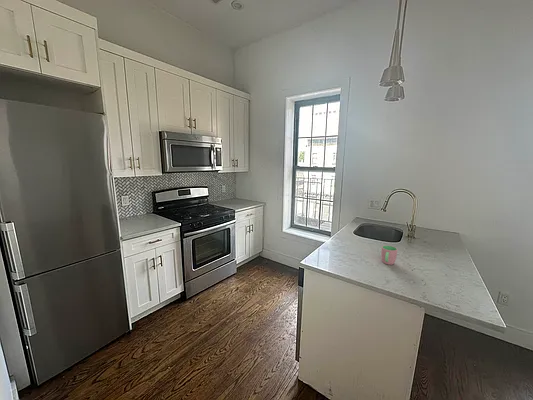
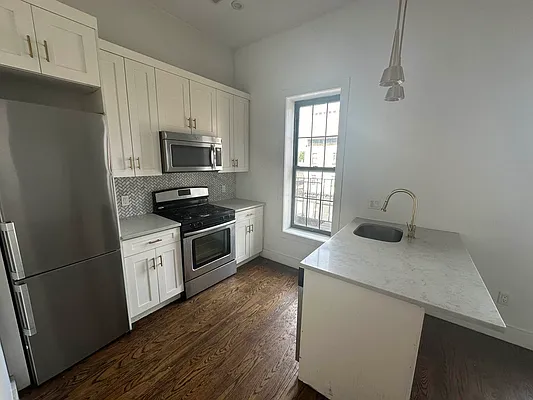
- cup [380,244,398,266]
